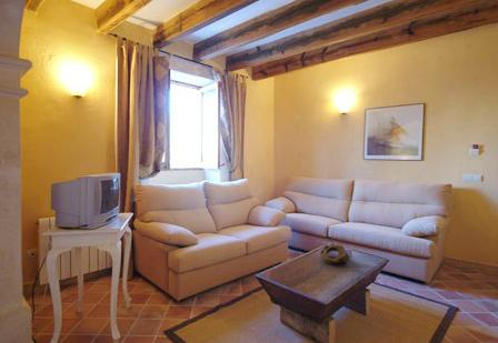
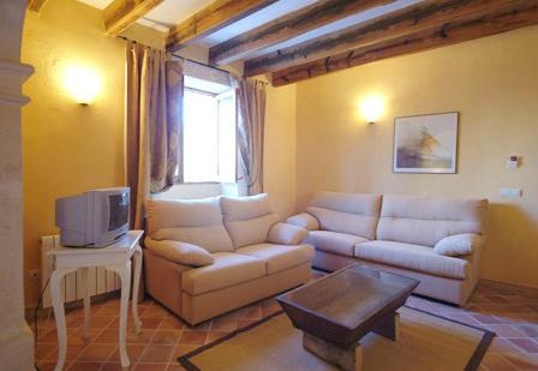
- decorative bowl [319,243,351,265]
